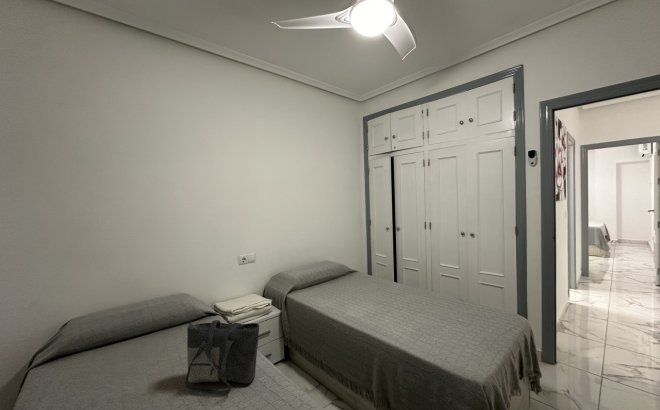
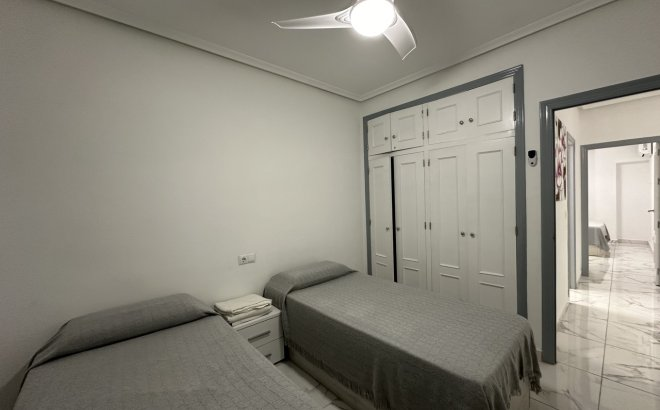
- tote bag [184,319,260,397]
